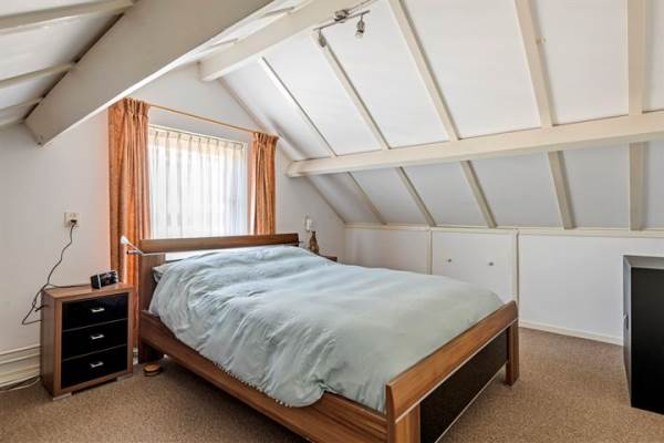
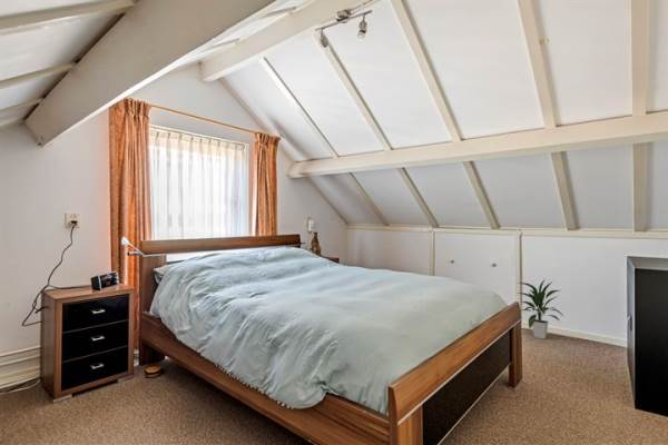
+ indoor plant [515,277,564,340]
